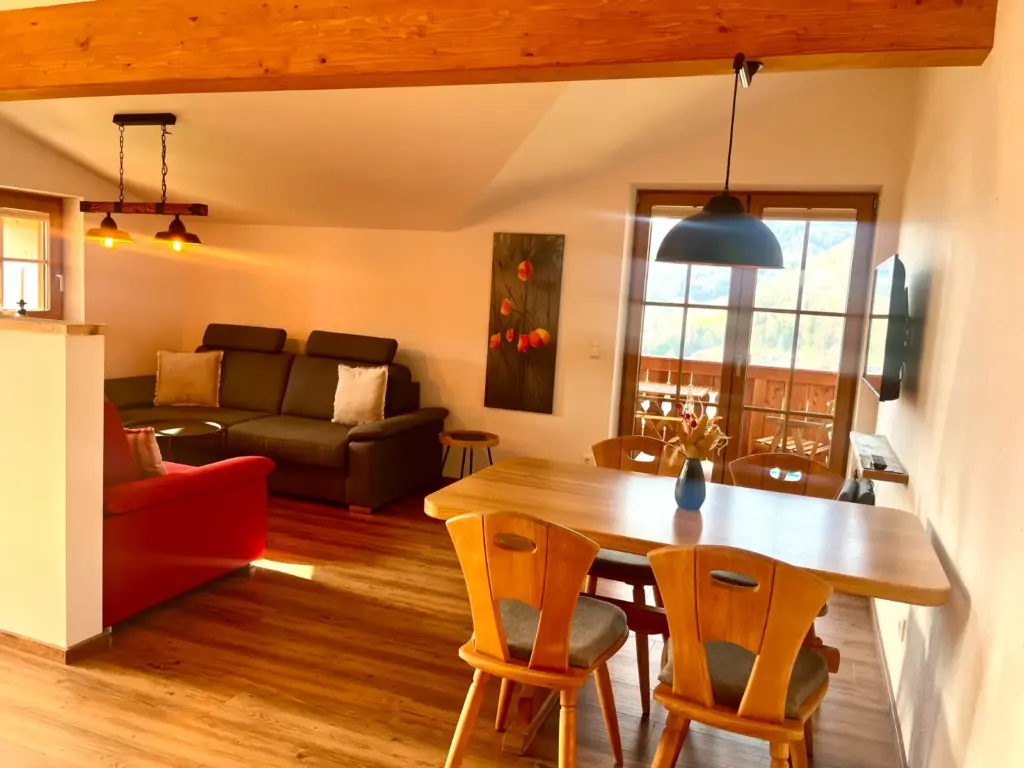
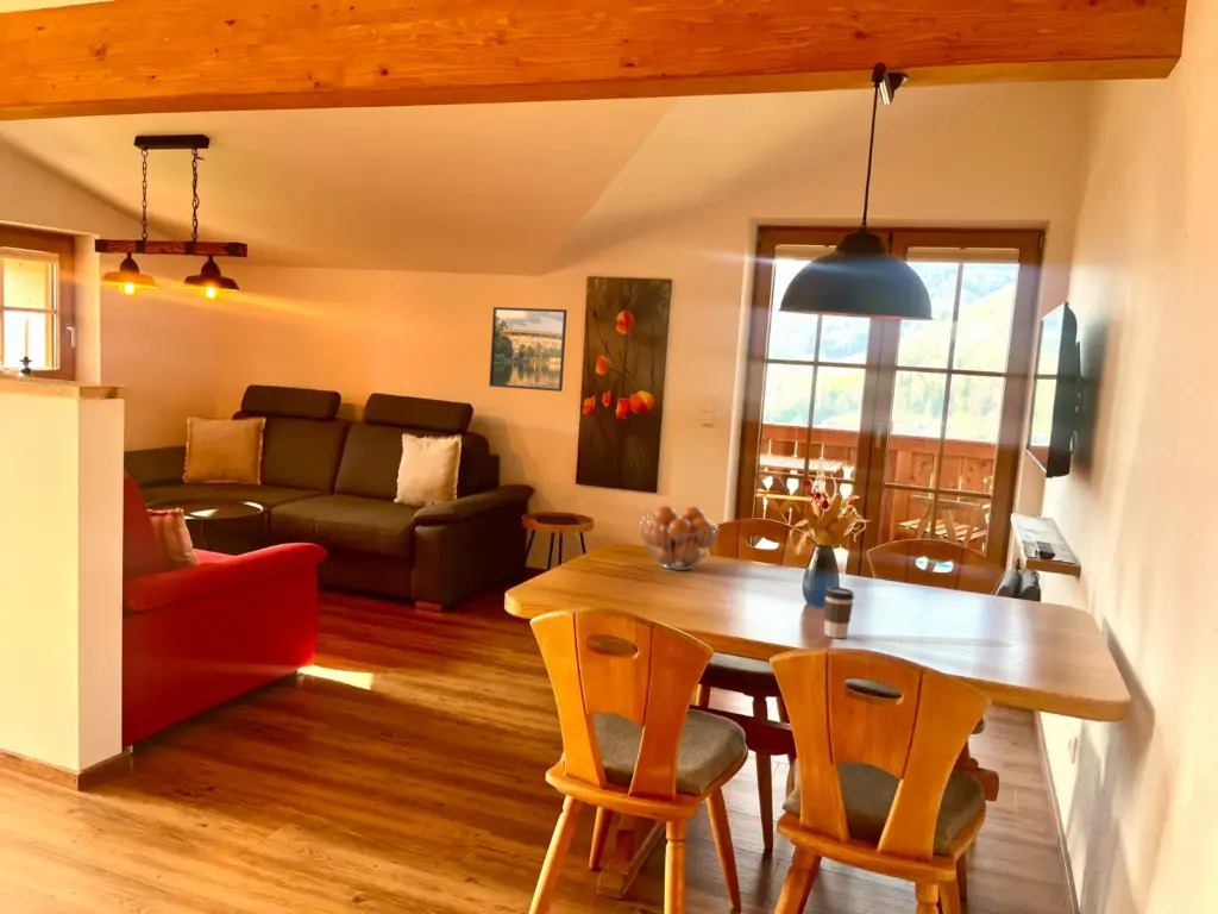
+ coffee cup [823,586,855,639]
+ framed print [488,306,567,393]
+ fruit basket [638,505,721,571]
